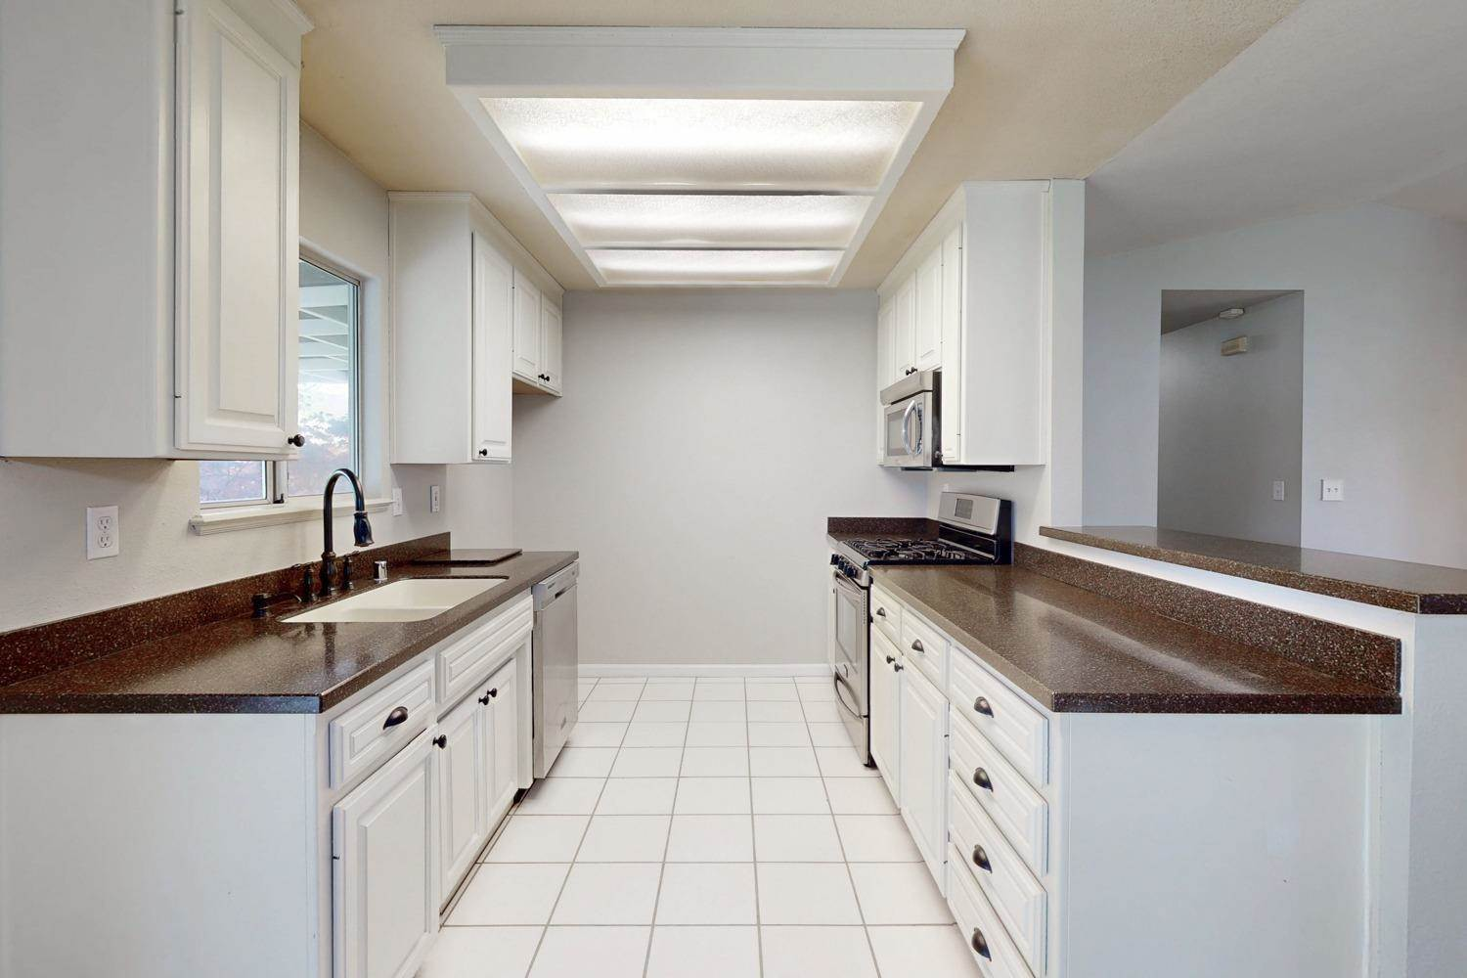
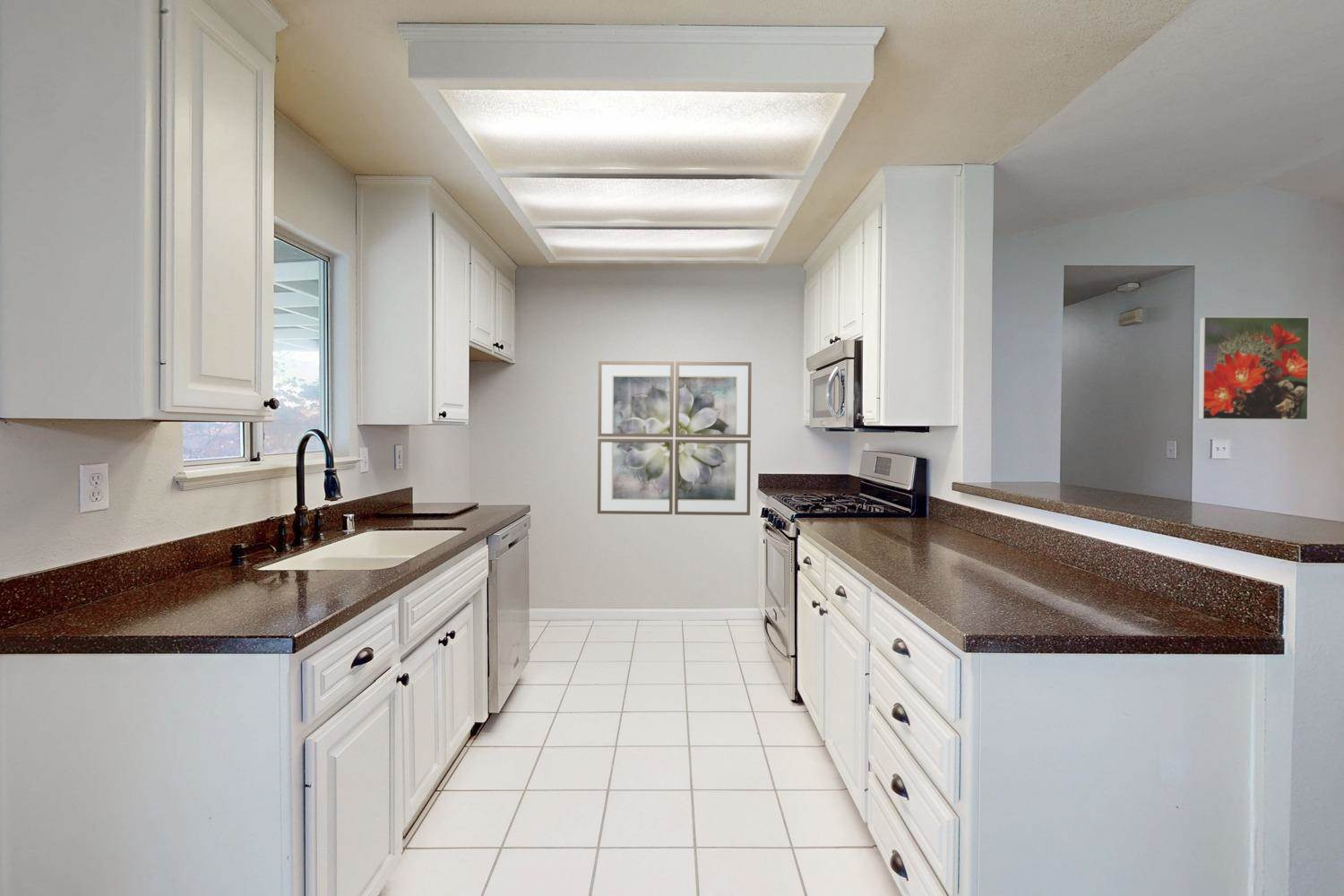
+ wall art [597,360,753,516]
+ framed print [1197,315,1311,421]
